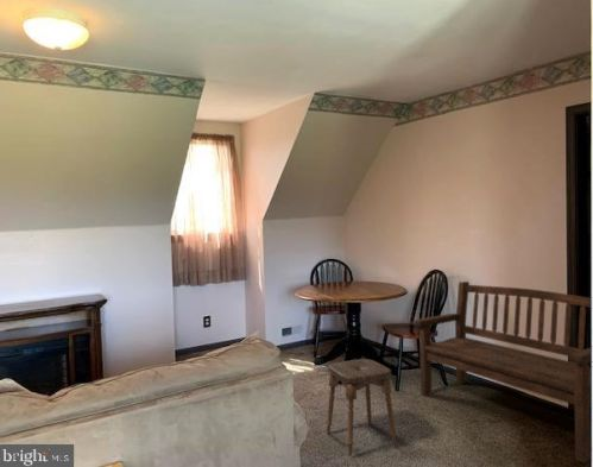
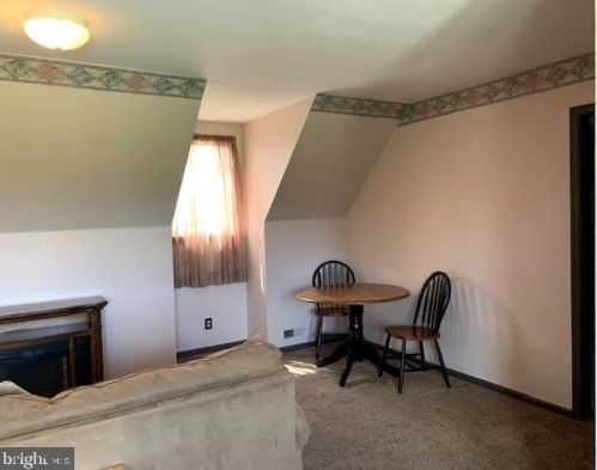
- bench [412,280,592,463]
- stool [326,358,398,457]
